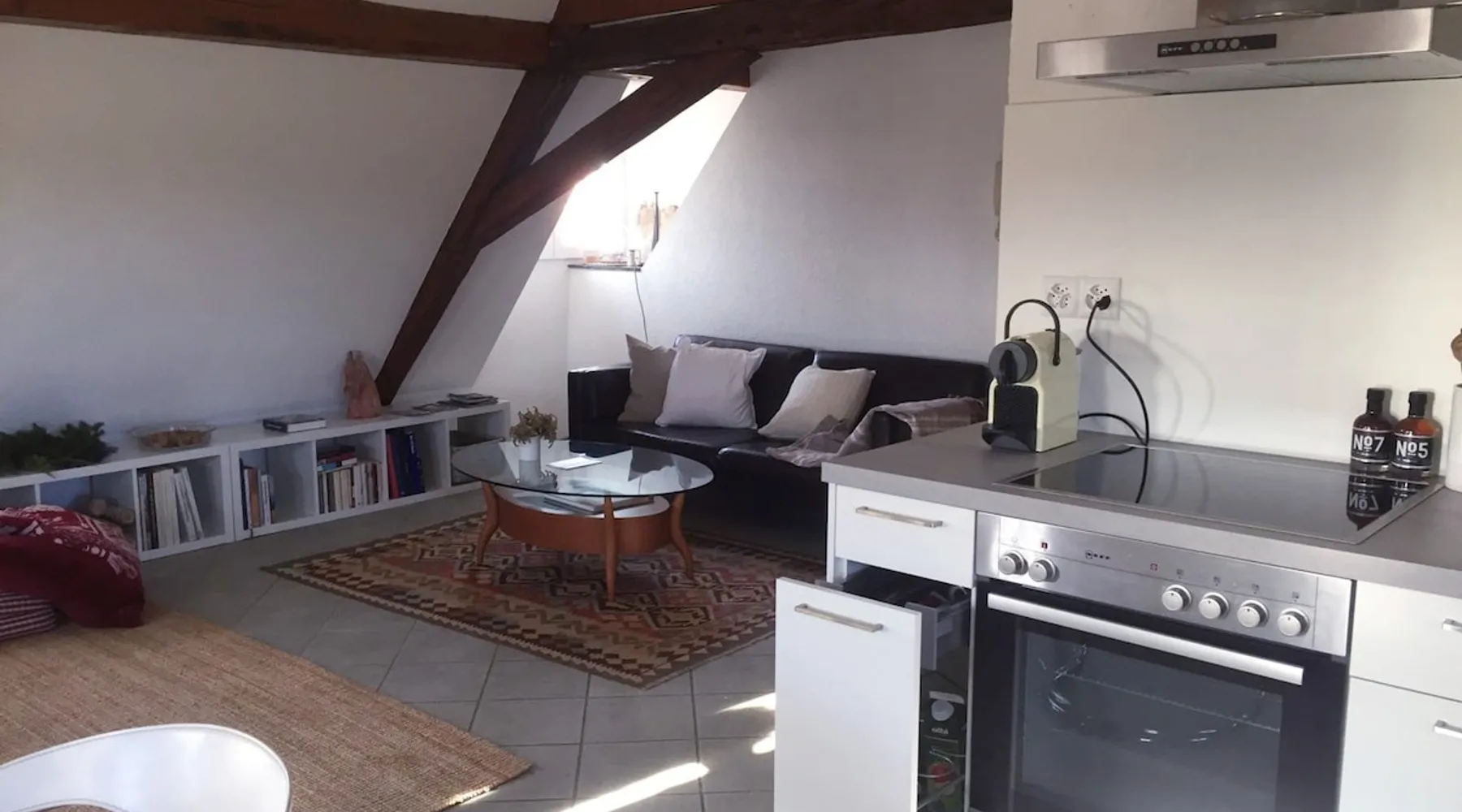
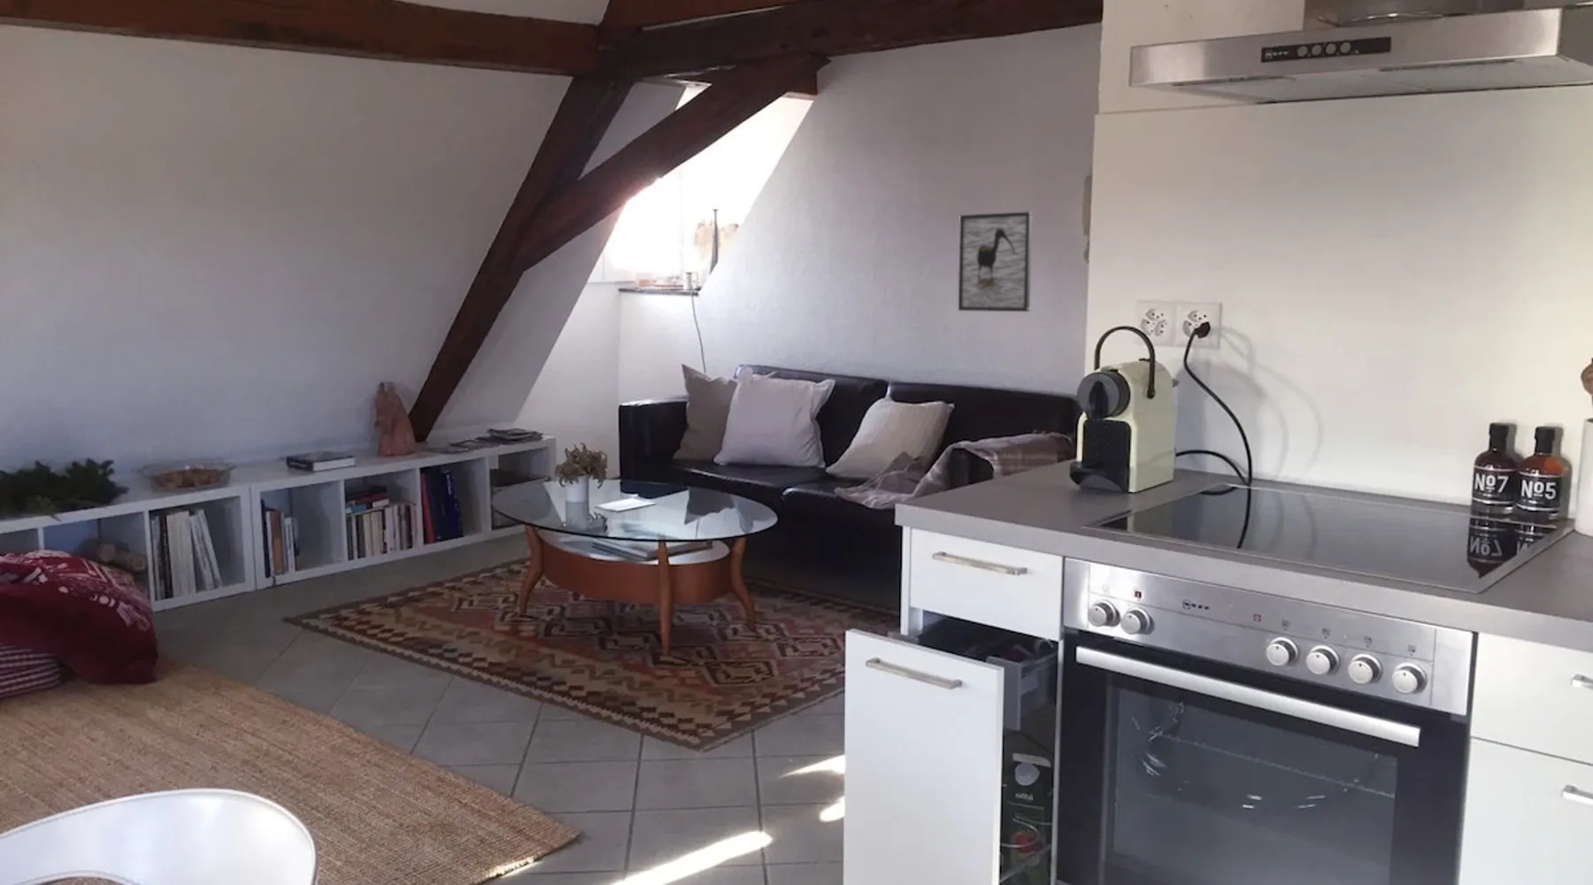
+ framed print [958,210,1033,313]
